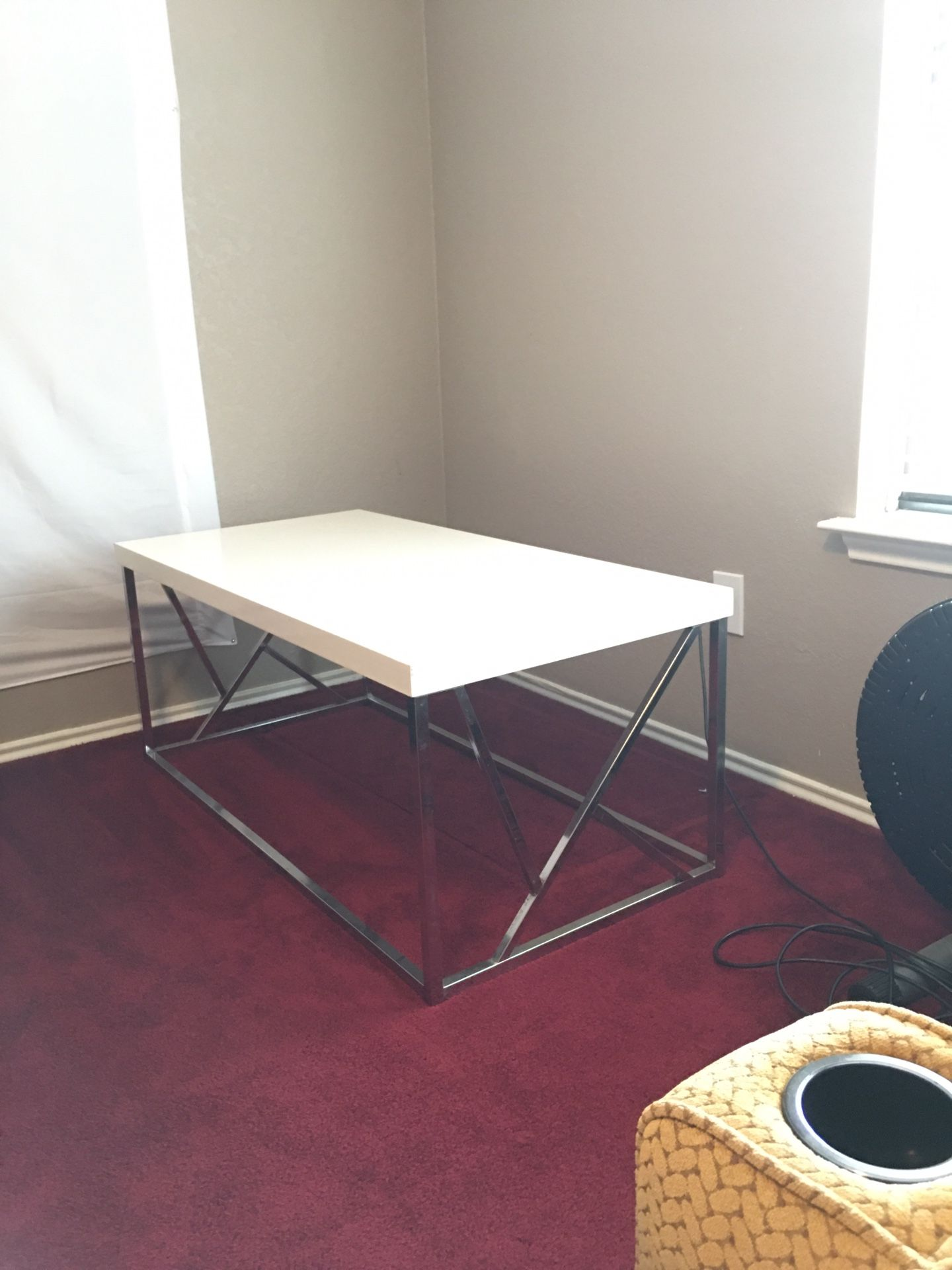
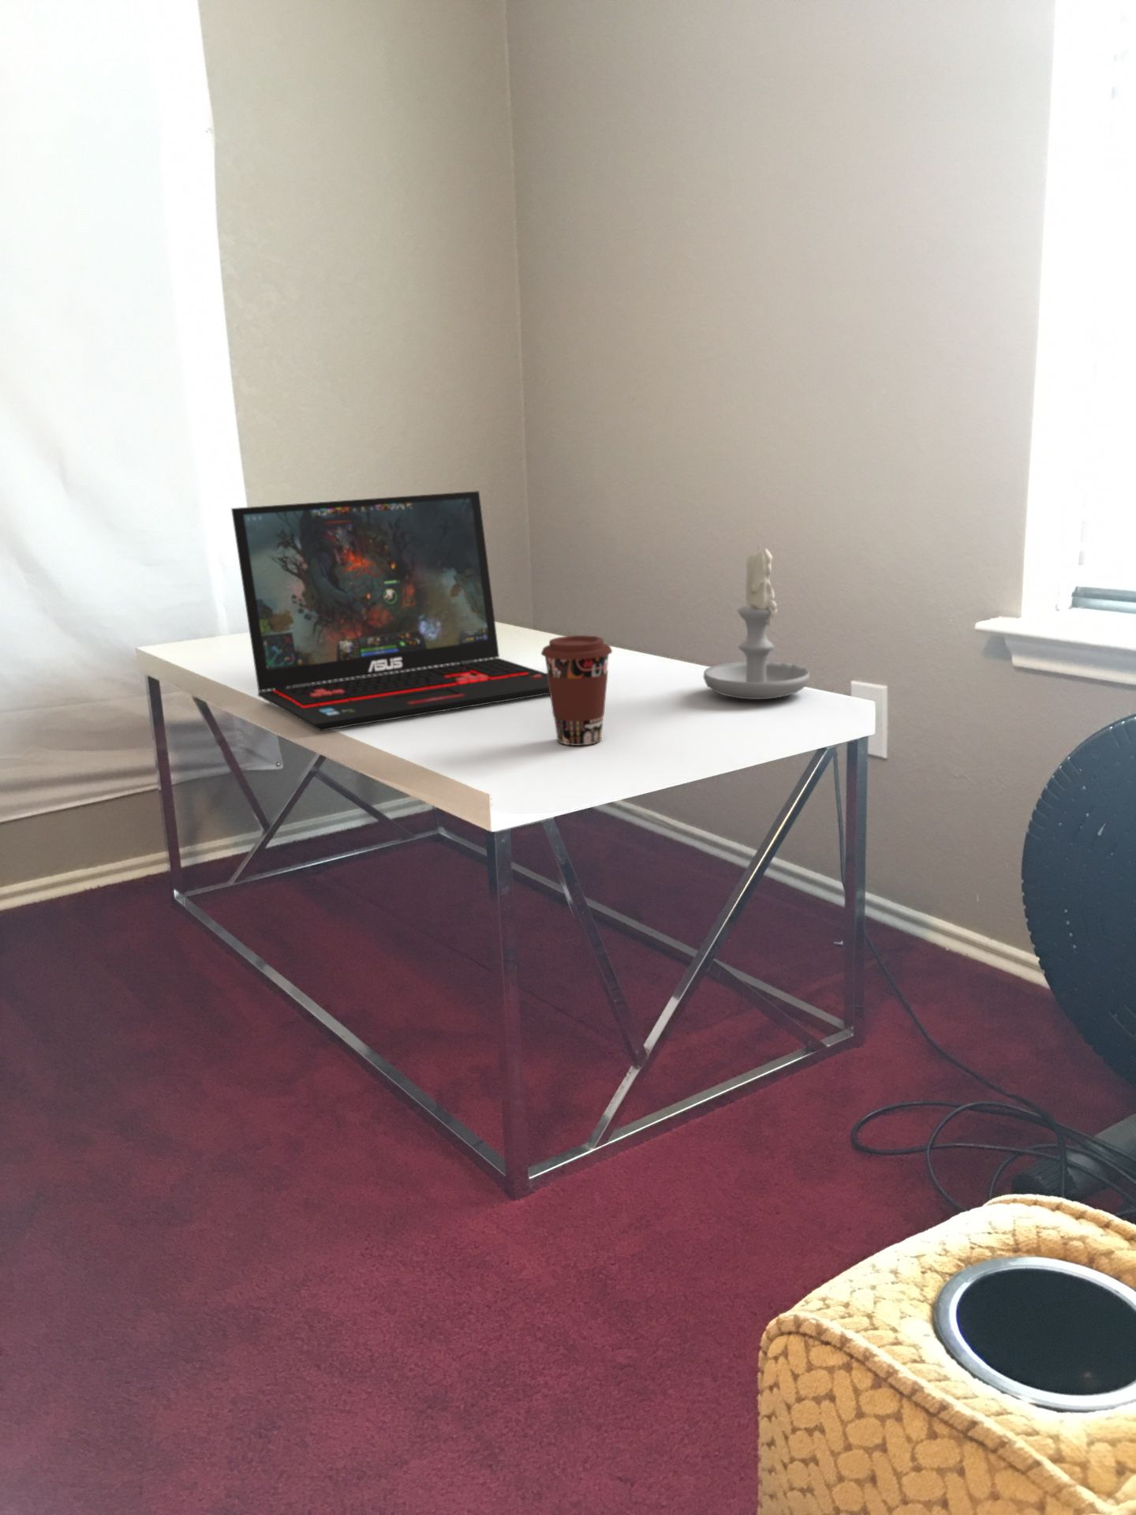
+ laptop [230,490,550,732]
+ candle [702,544,811,700]
+ coffee cup [541,635,613,747]
